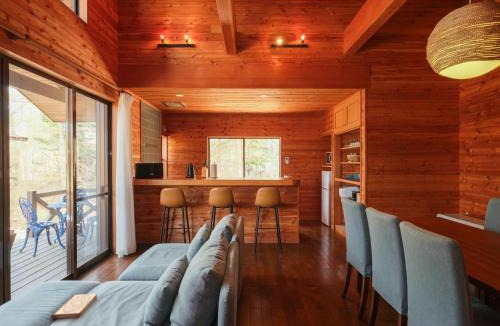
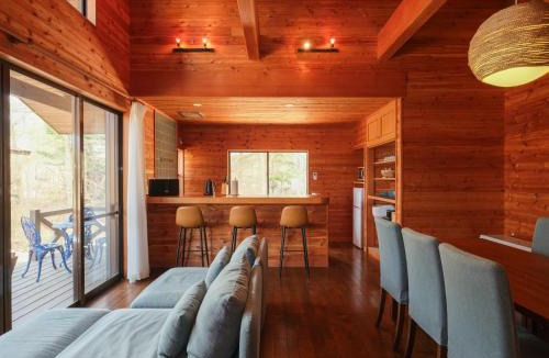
- book [50,293,98,320]
